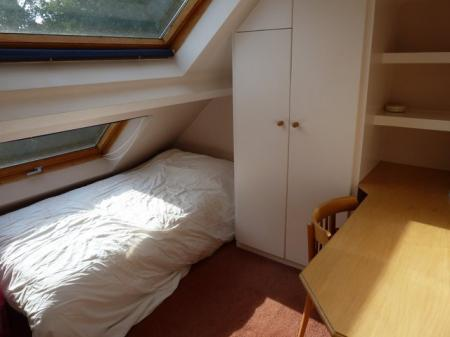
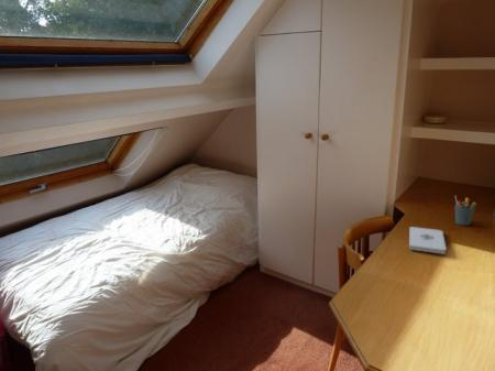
+ notepad [408,226,447,254]
+ pen holder [453,196,477,227]
